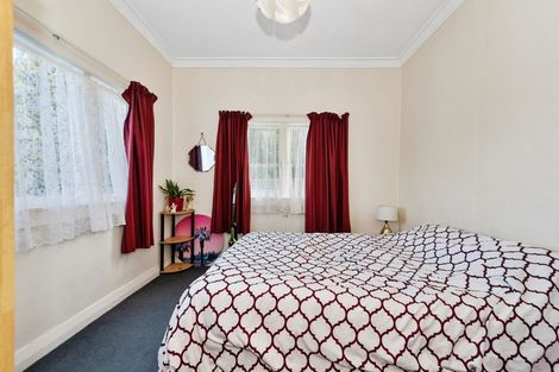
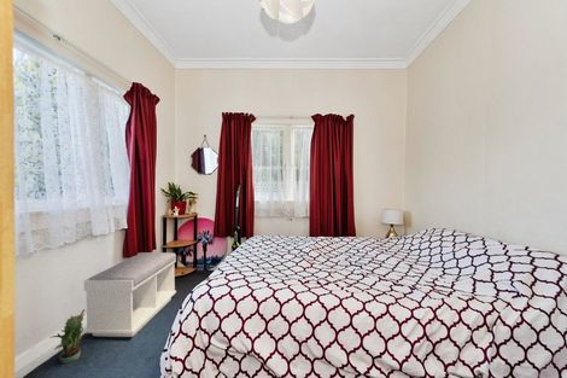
+ potted plant [49,308,86,365]
+ bench [83,251,177,338]
